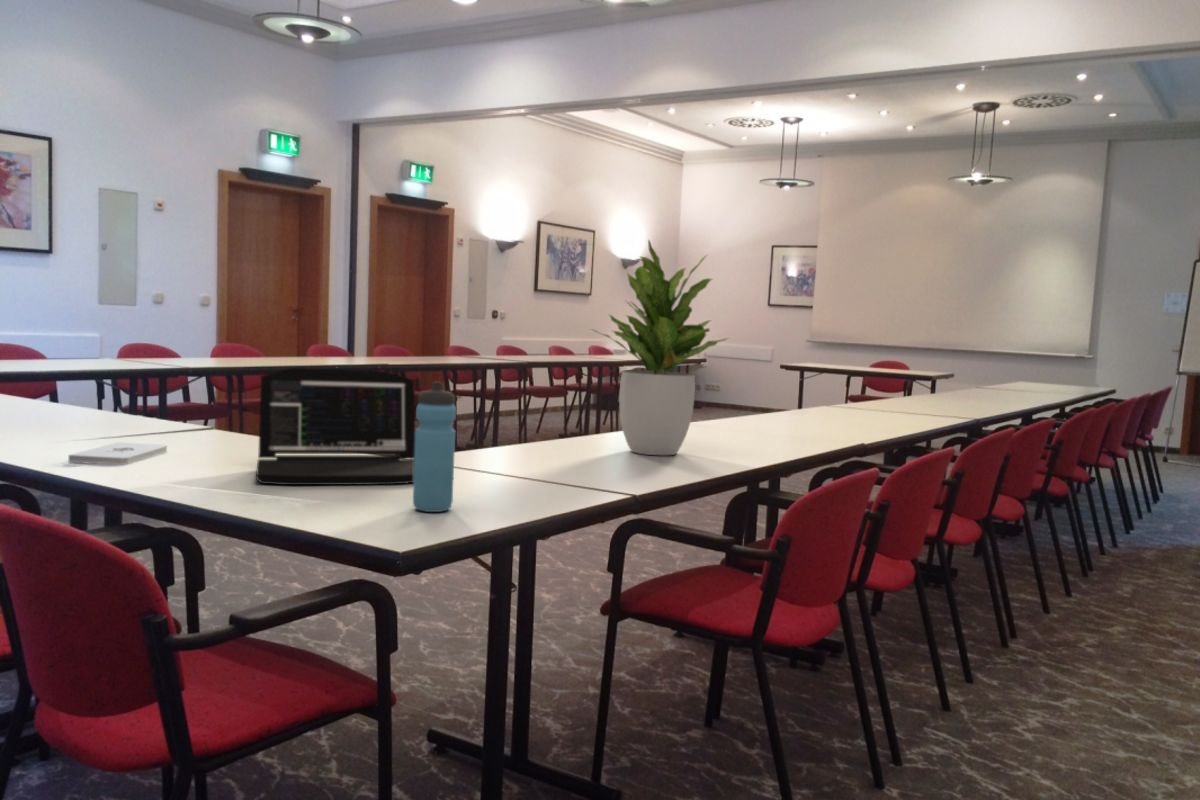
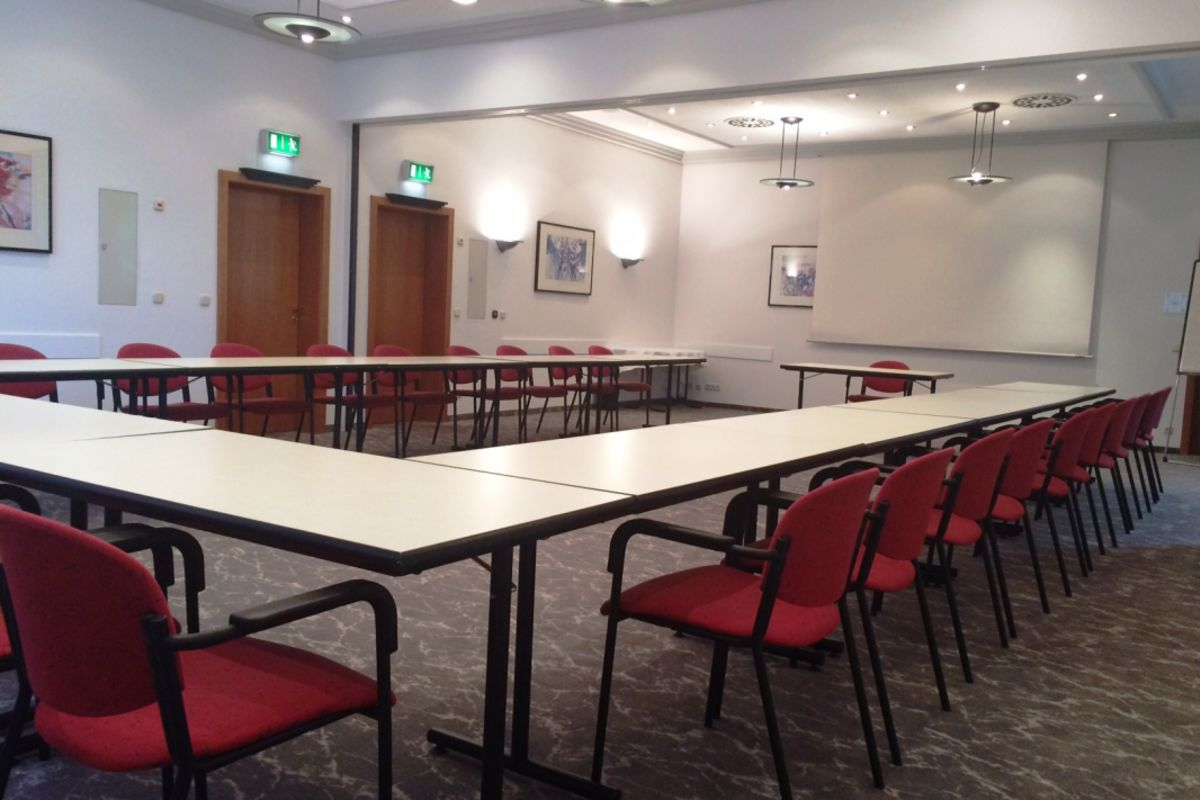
- laptop [255,367,416,486]
- potted plant [590,239,730,456]
- notepad [68,441,169,466]
- water bottle [412,381,457,513]
